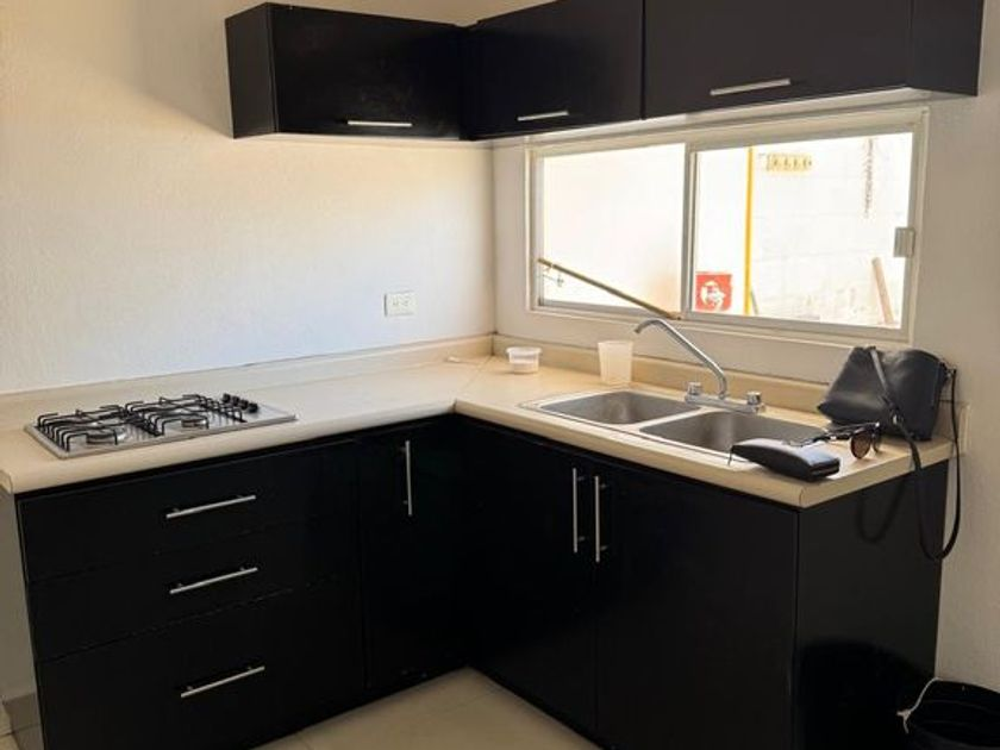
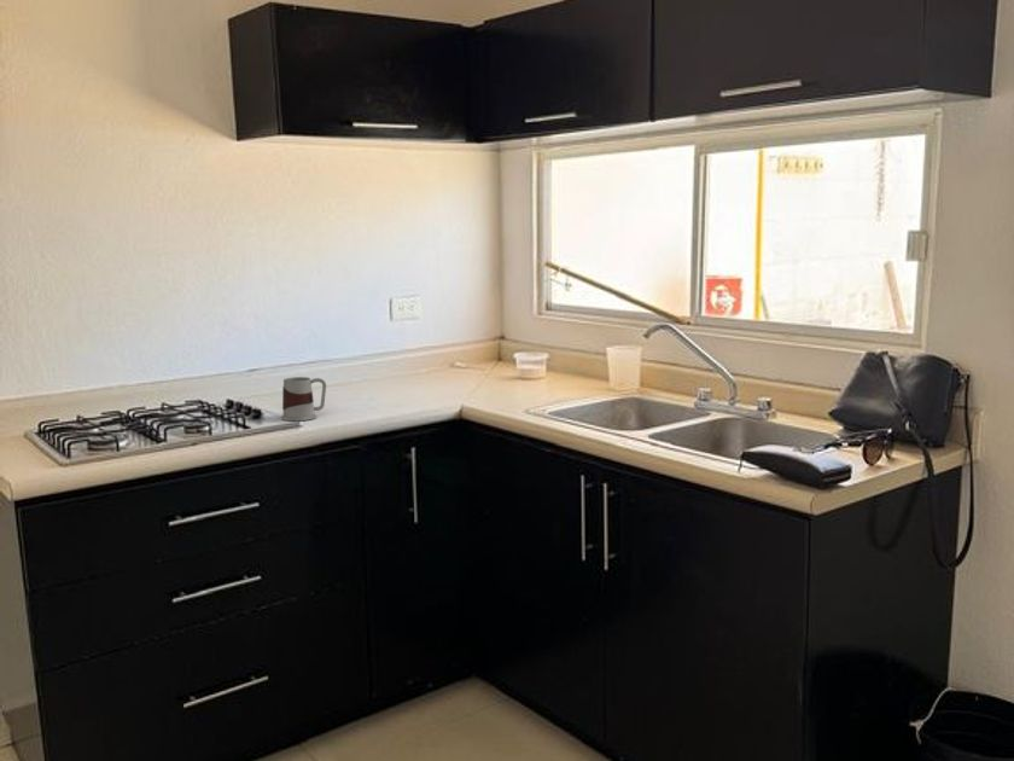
+ mug [280,376,327,422]
